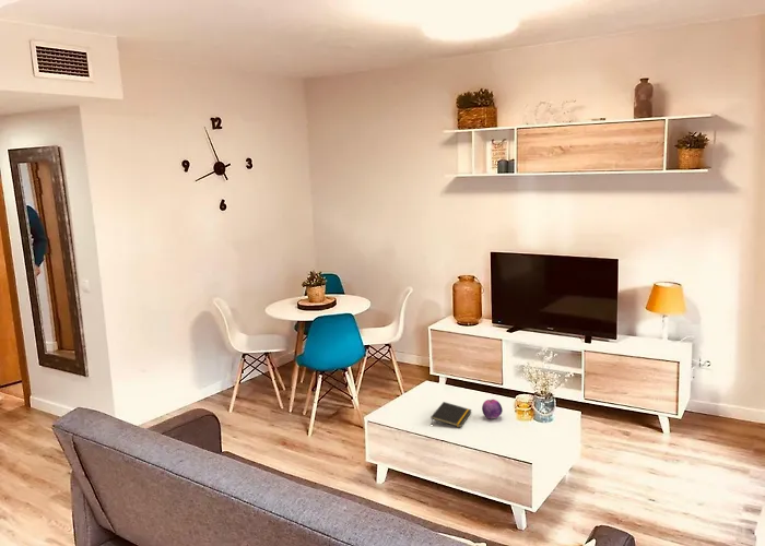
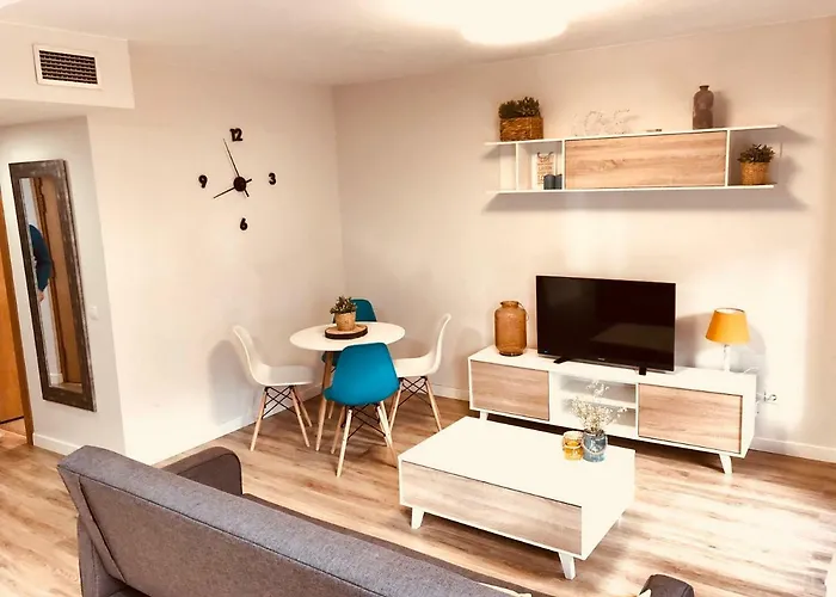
- notepad [429,401,473,428]
- fruit [481,399,504,419]
